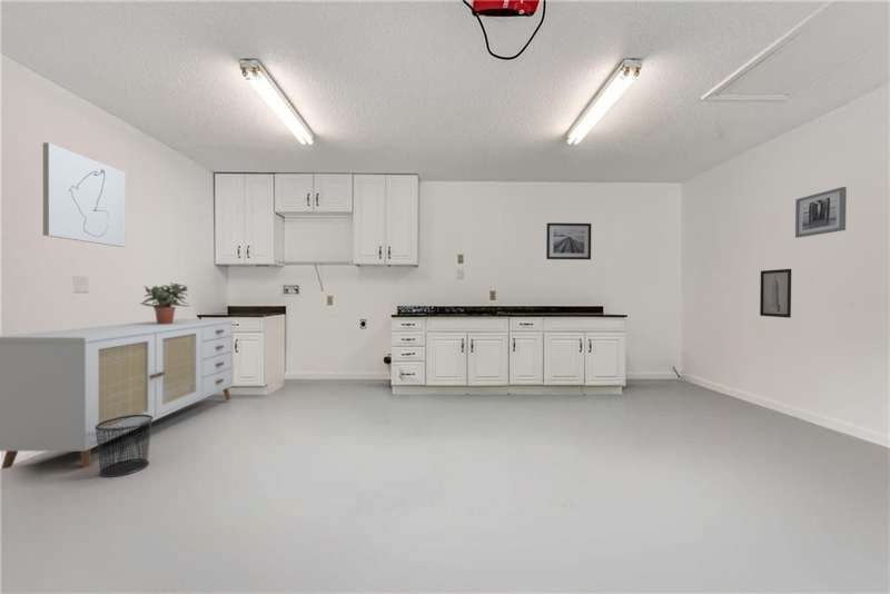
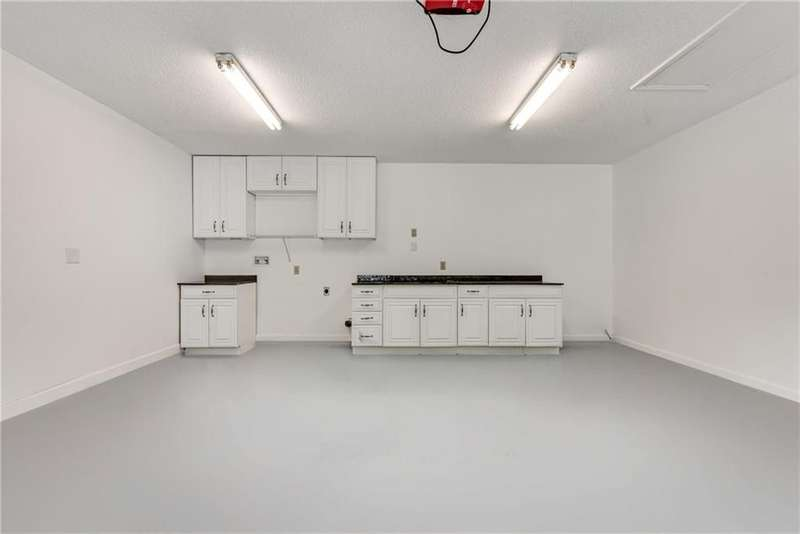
- wall art [545,221,592,260]
- wall art [794,186,848,239]
- waste bin [95,414,154,478]
- wall art [42,141,127,248]
- wall art [759,268,792,319]
- potted plant [139,281,190,325]
- sideboard [0,318,235,469]
